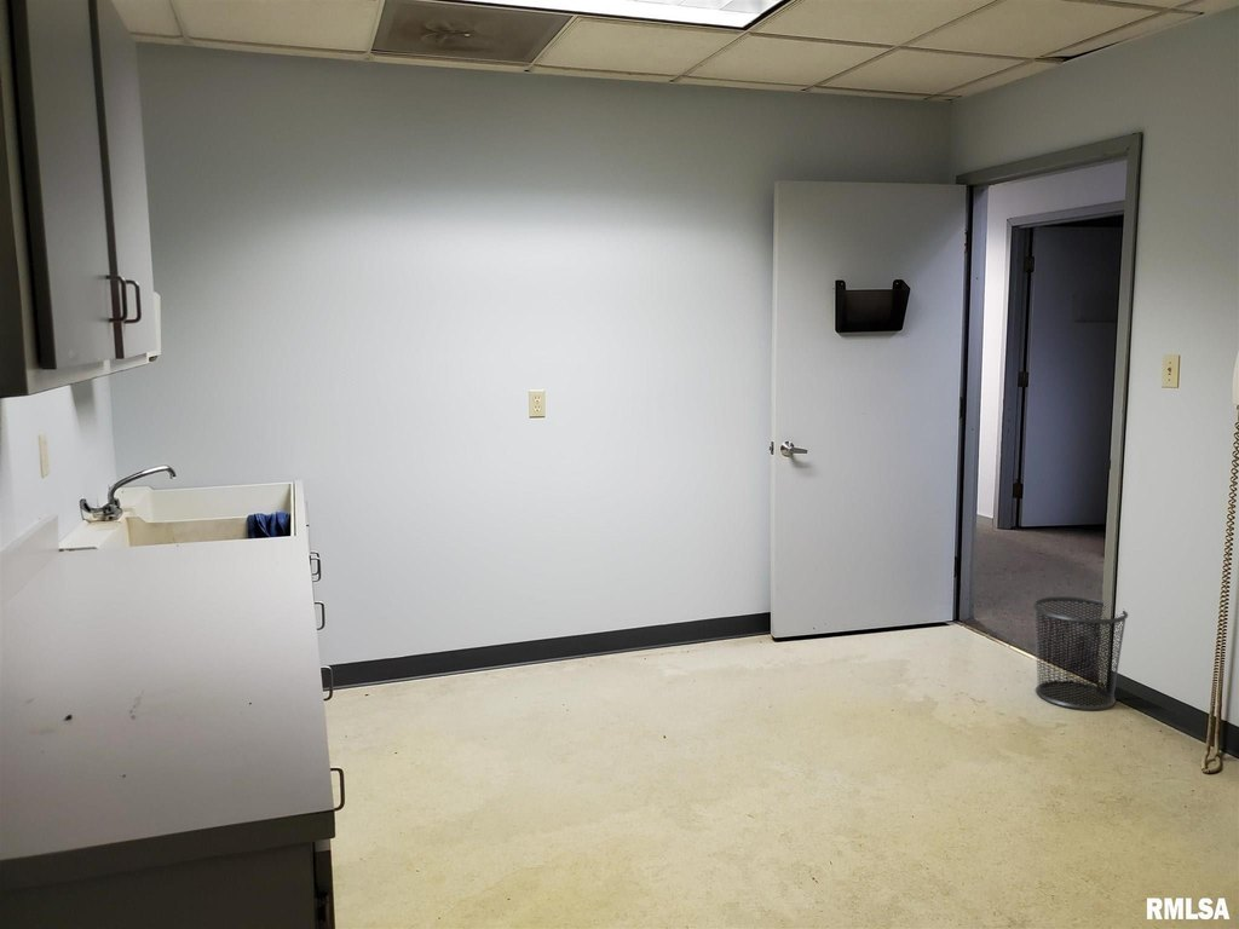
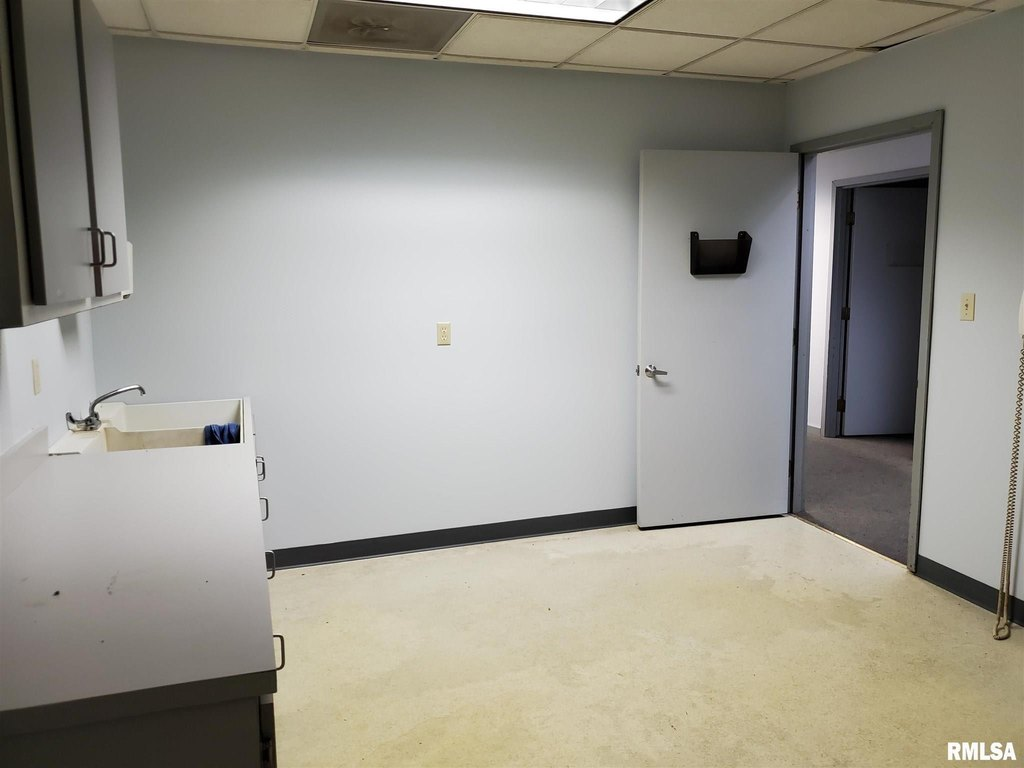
- trash can [1031,595,1129,711]
